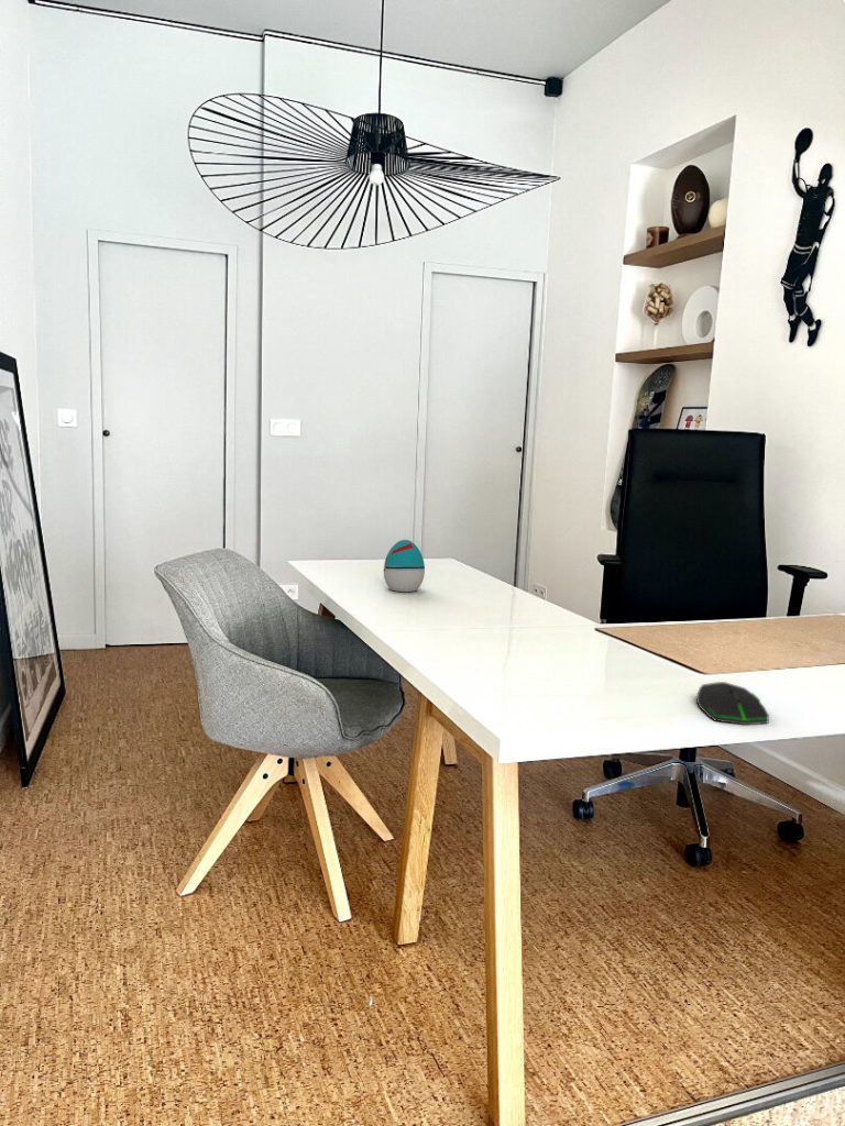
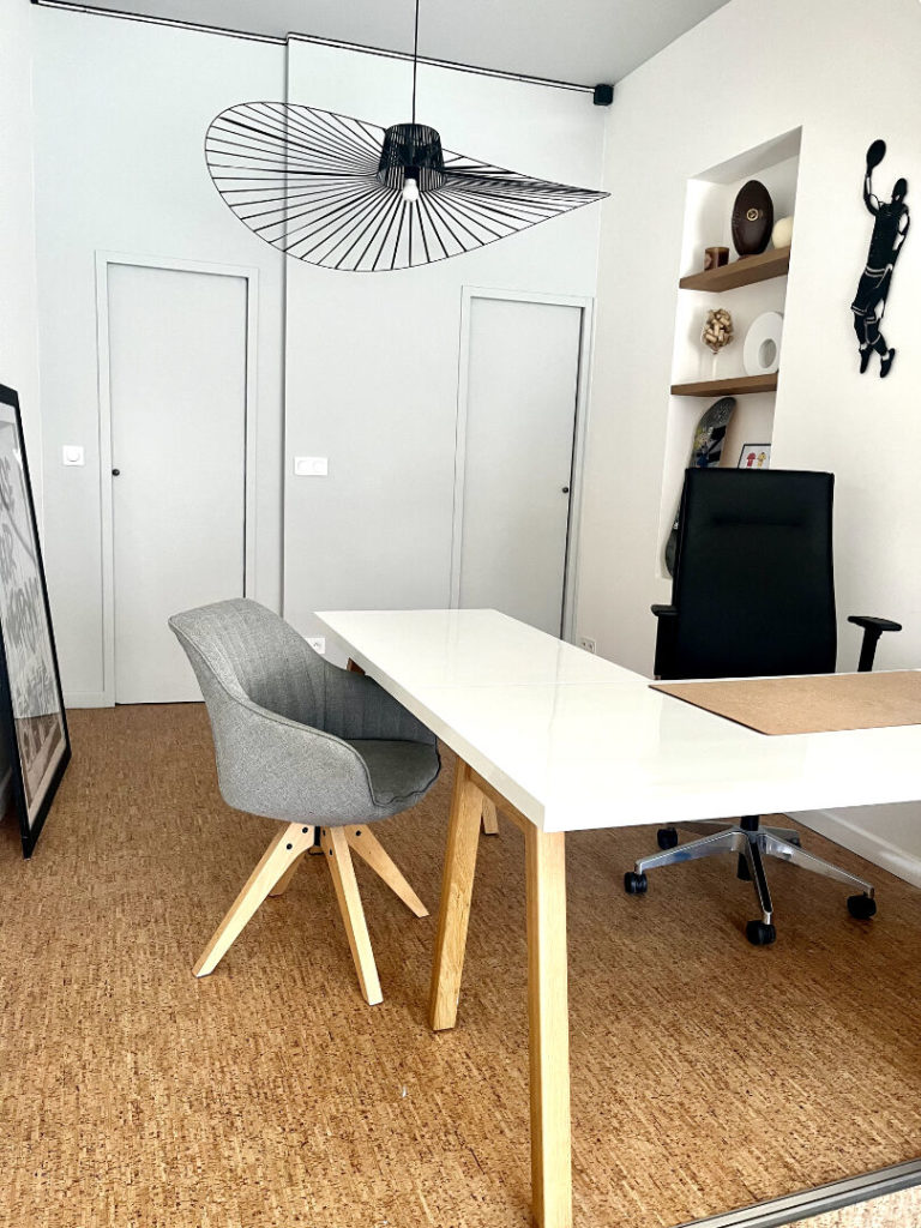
- decorative egg [383,539,426,593]
- computer mouse [695,681,770,726]
